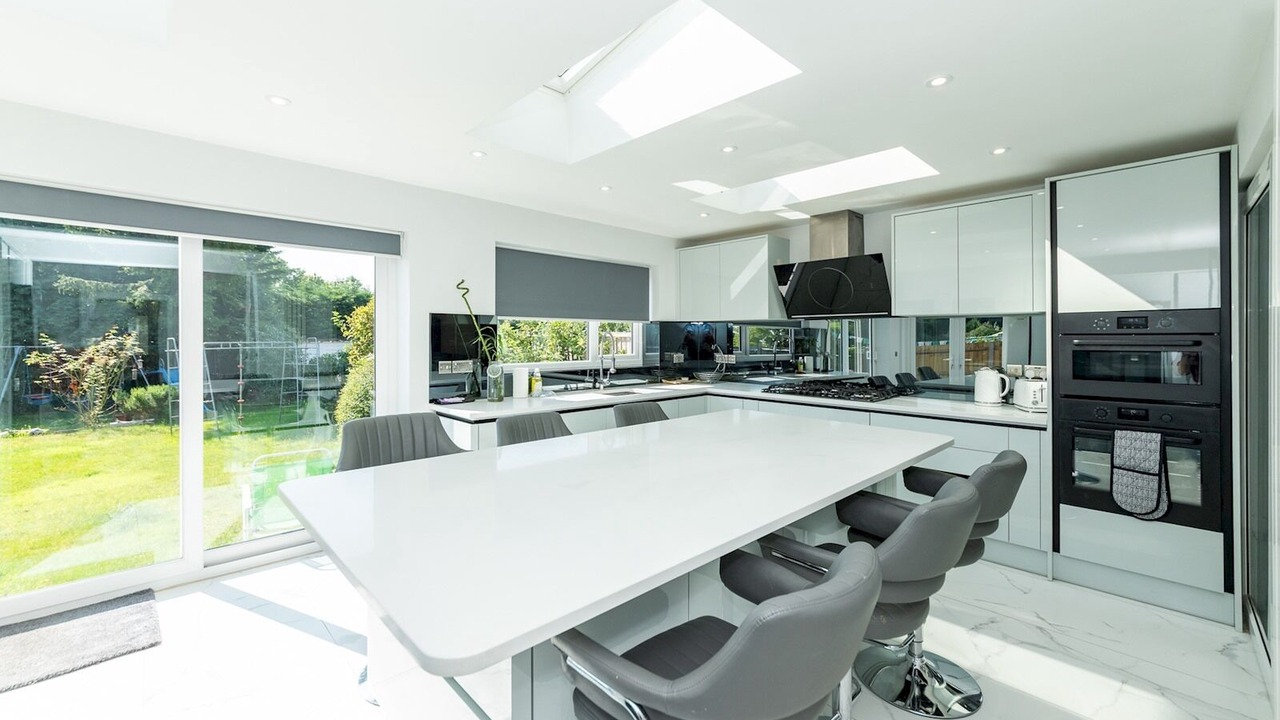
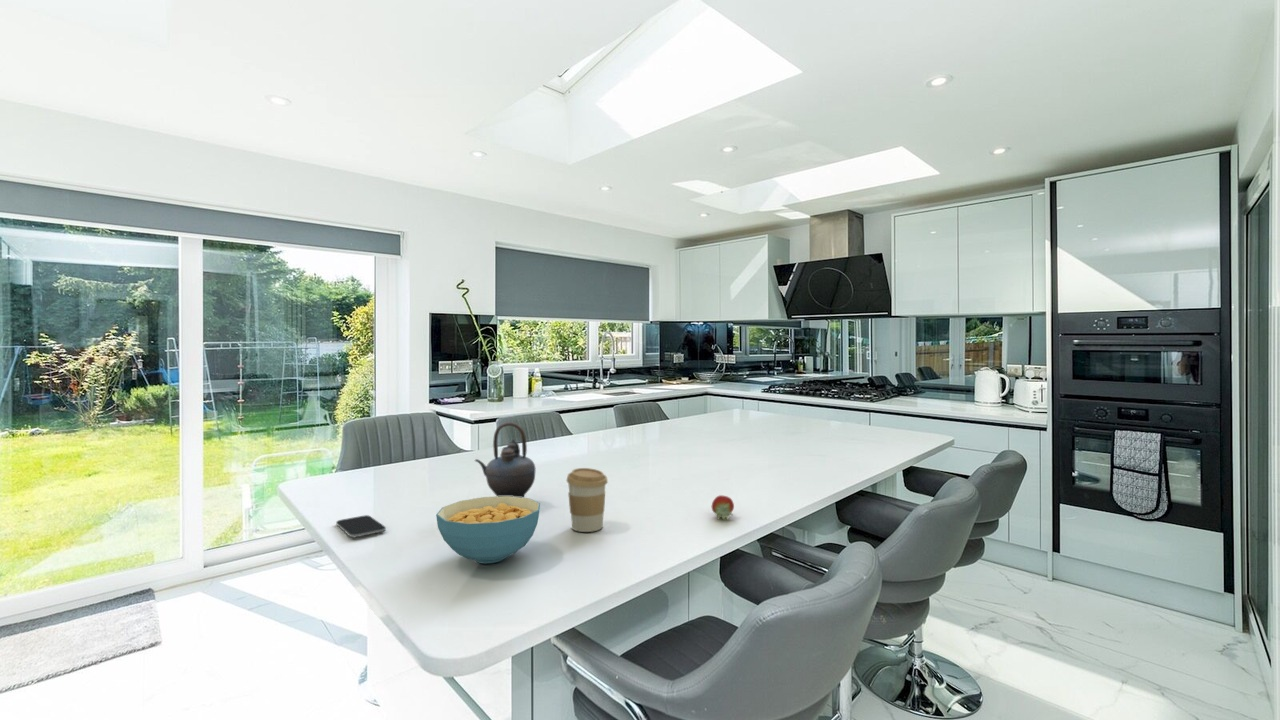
+ coffee cup [566,467,609,533]
+ teapot [474,421,537,498]
+ fruit [711,494,735,521]
+ cereal bowl [435,496,541,564]
+ smartphone [335,514,387,539]
